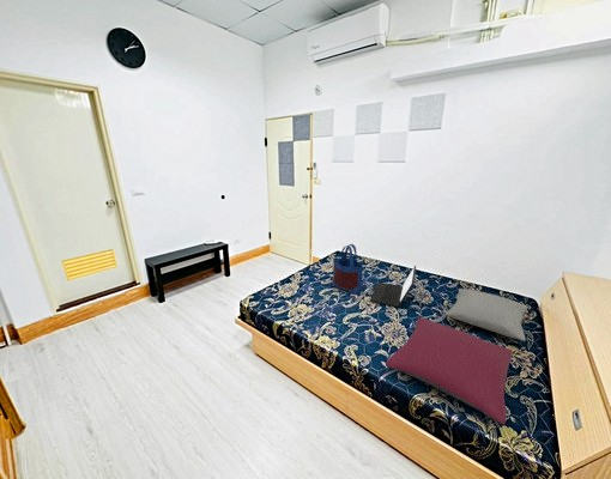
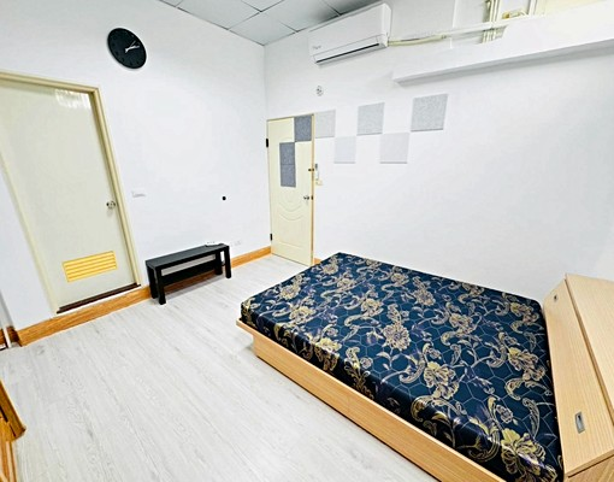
- pillow [444,287,528,342]
- tote bag [331,243,364,296]
- pillow [385,316,514,425]
- laptop [369,265,417,309]
